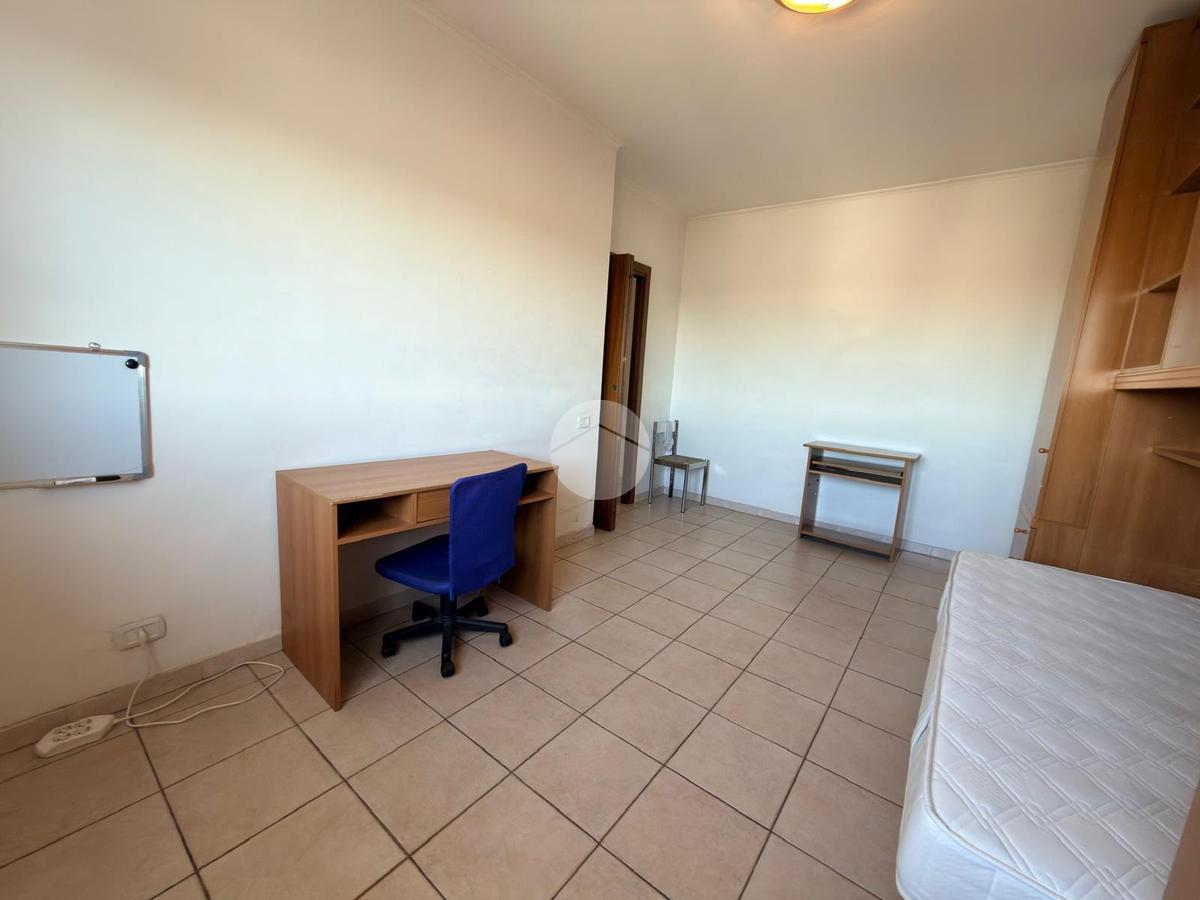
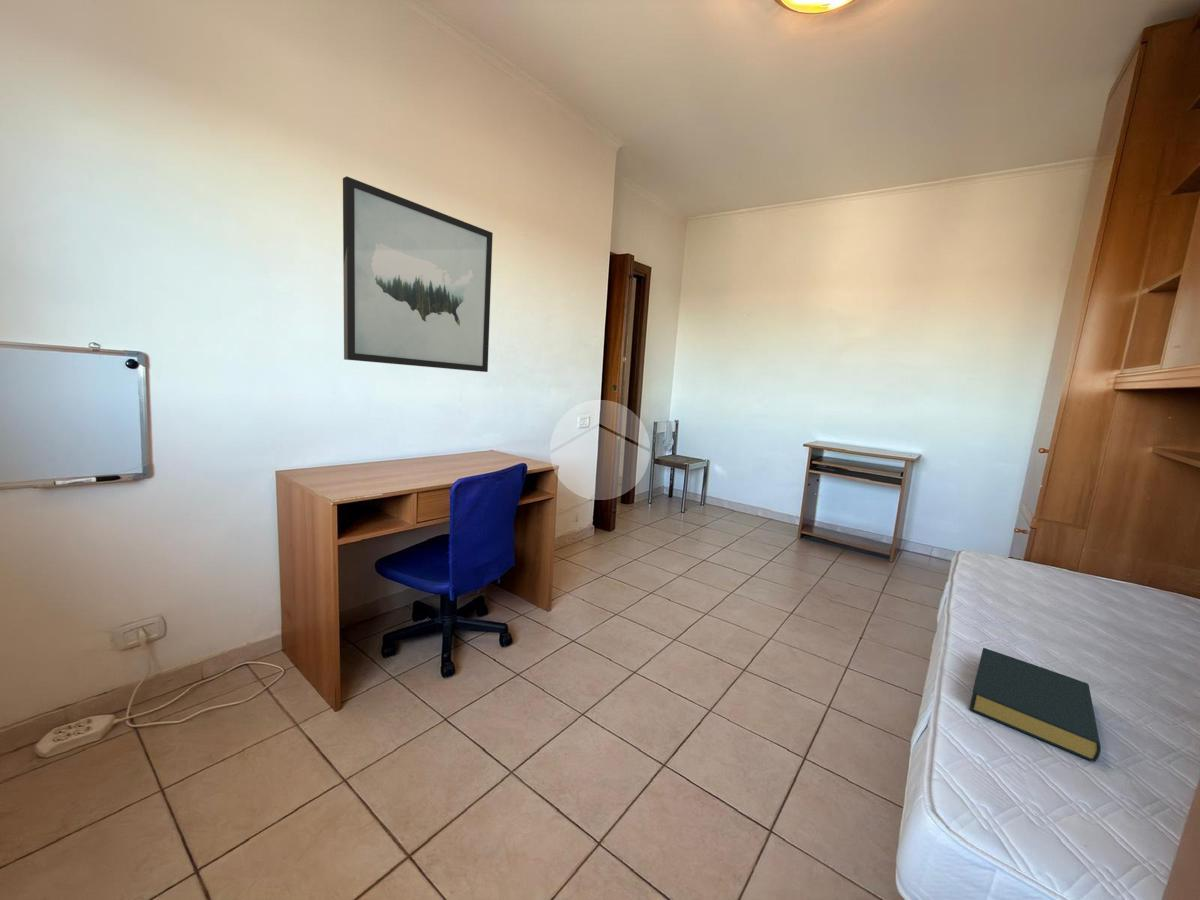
+ wall art [342,175,494,373]
+ hardback book [968,647,1102,763]
